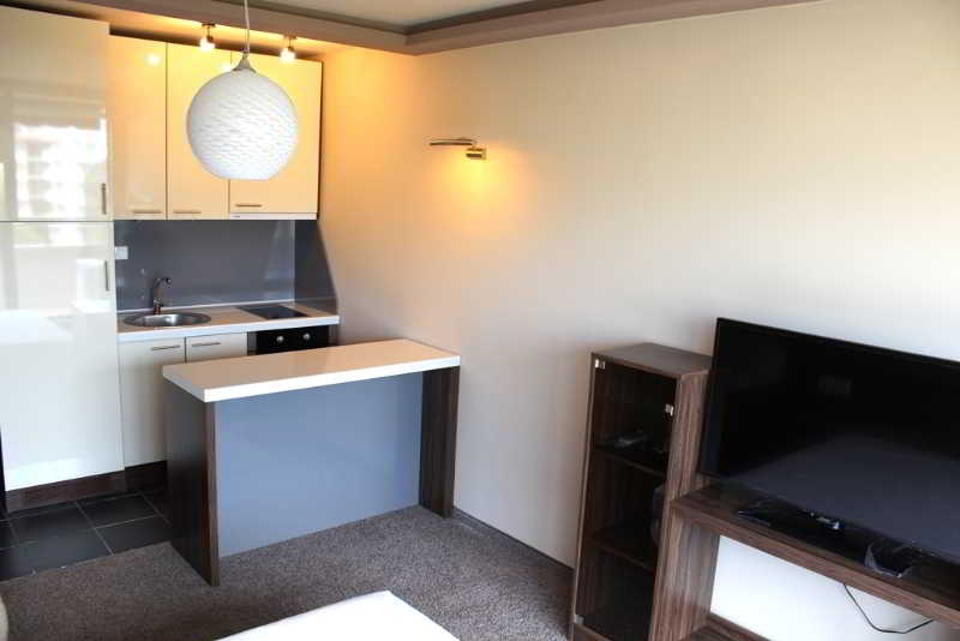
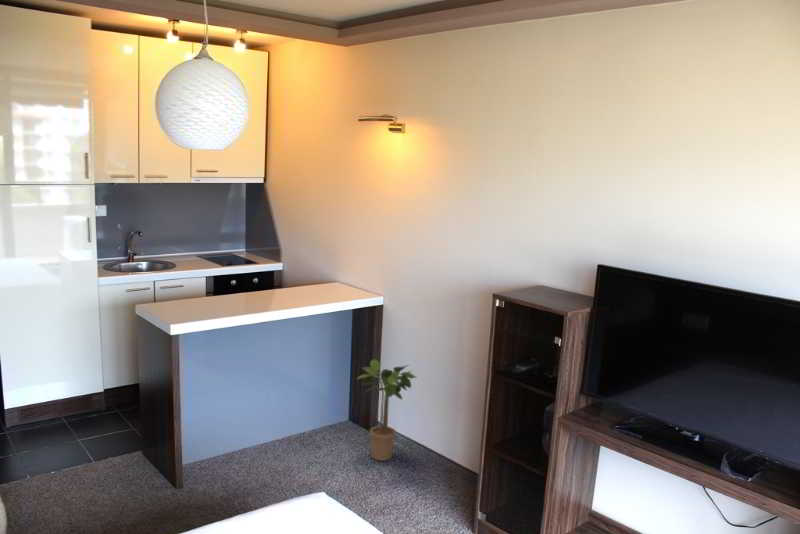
+ potted plant [356,358,418,462]
